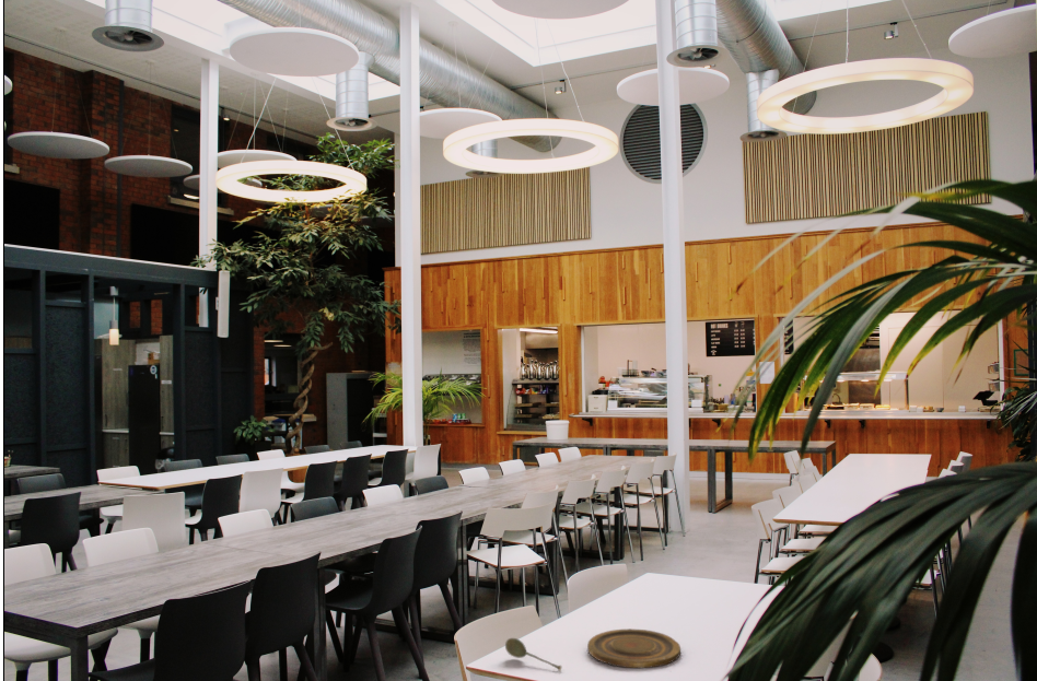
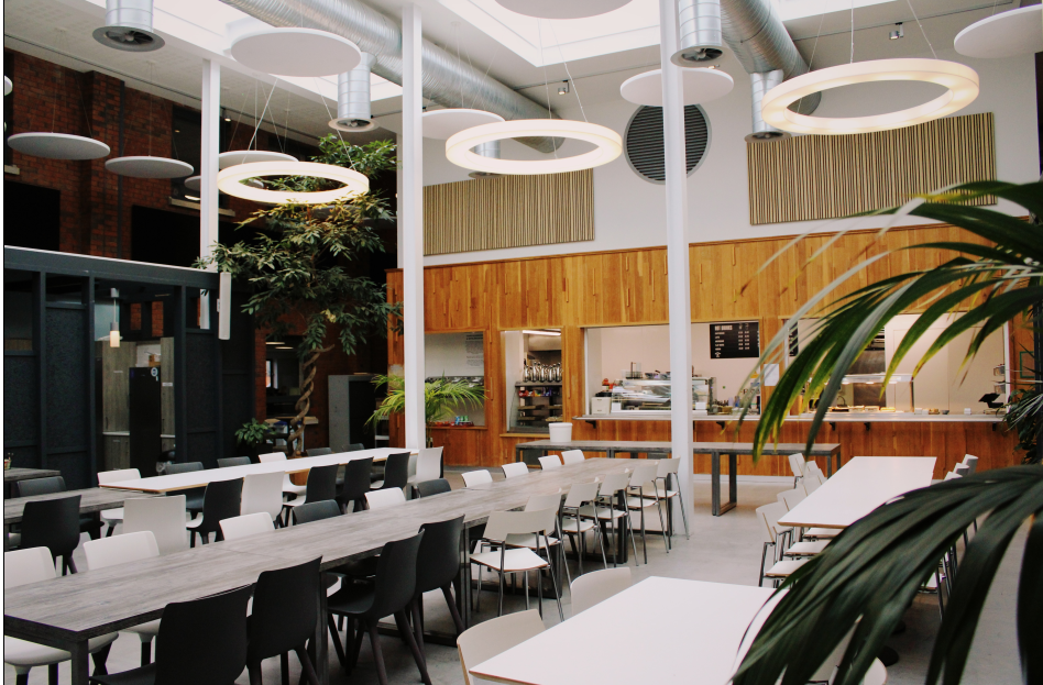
- plate [586,627,681,669]
- soupspoon [504,637,562,672]
